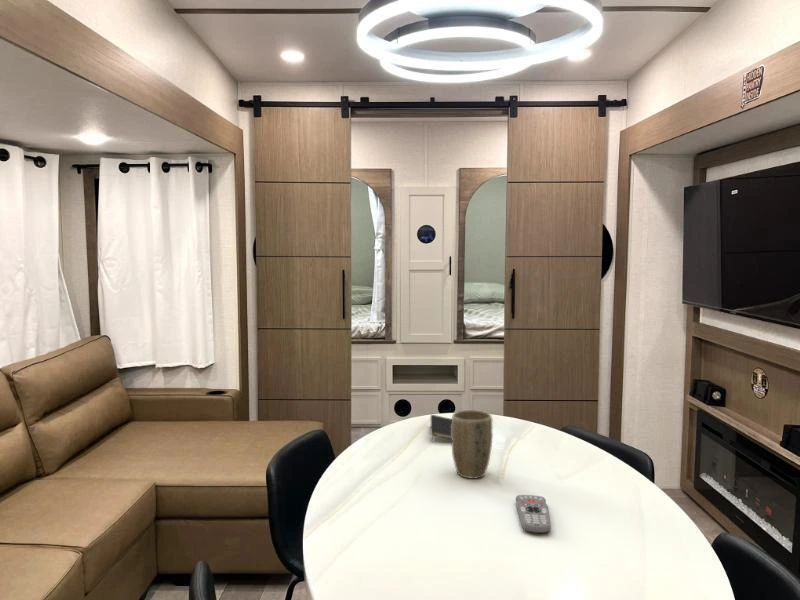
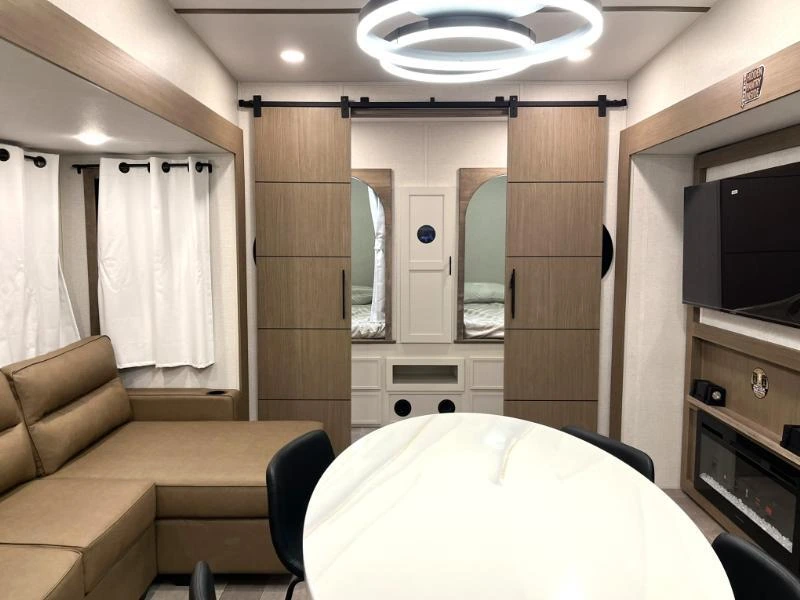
- plant pot [451,409,494,480]
- remote control [515,494,552,535]
- notepad [430,414,452,444]
